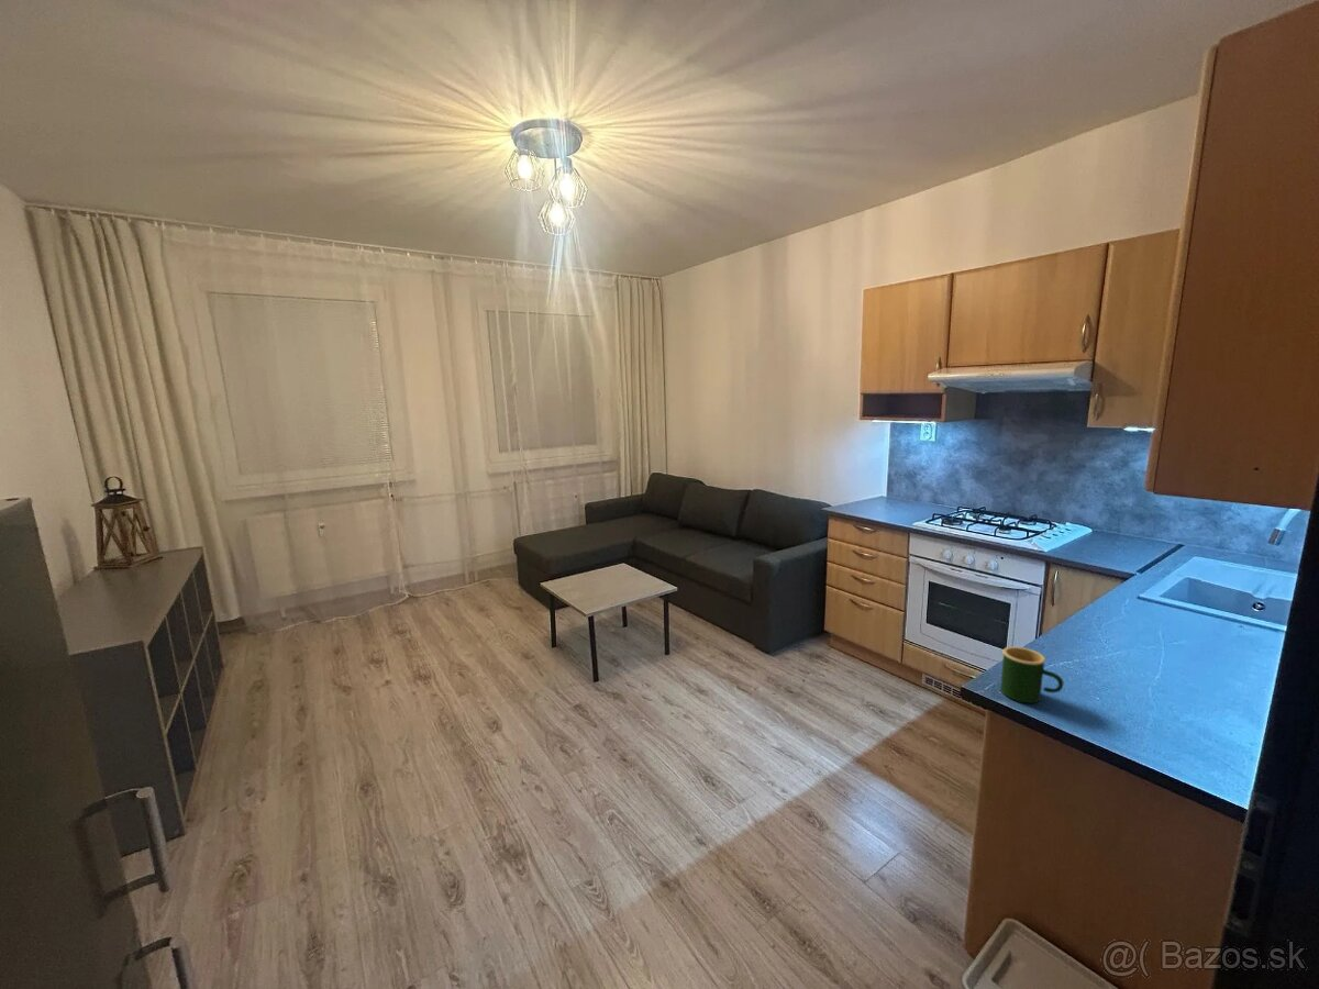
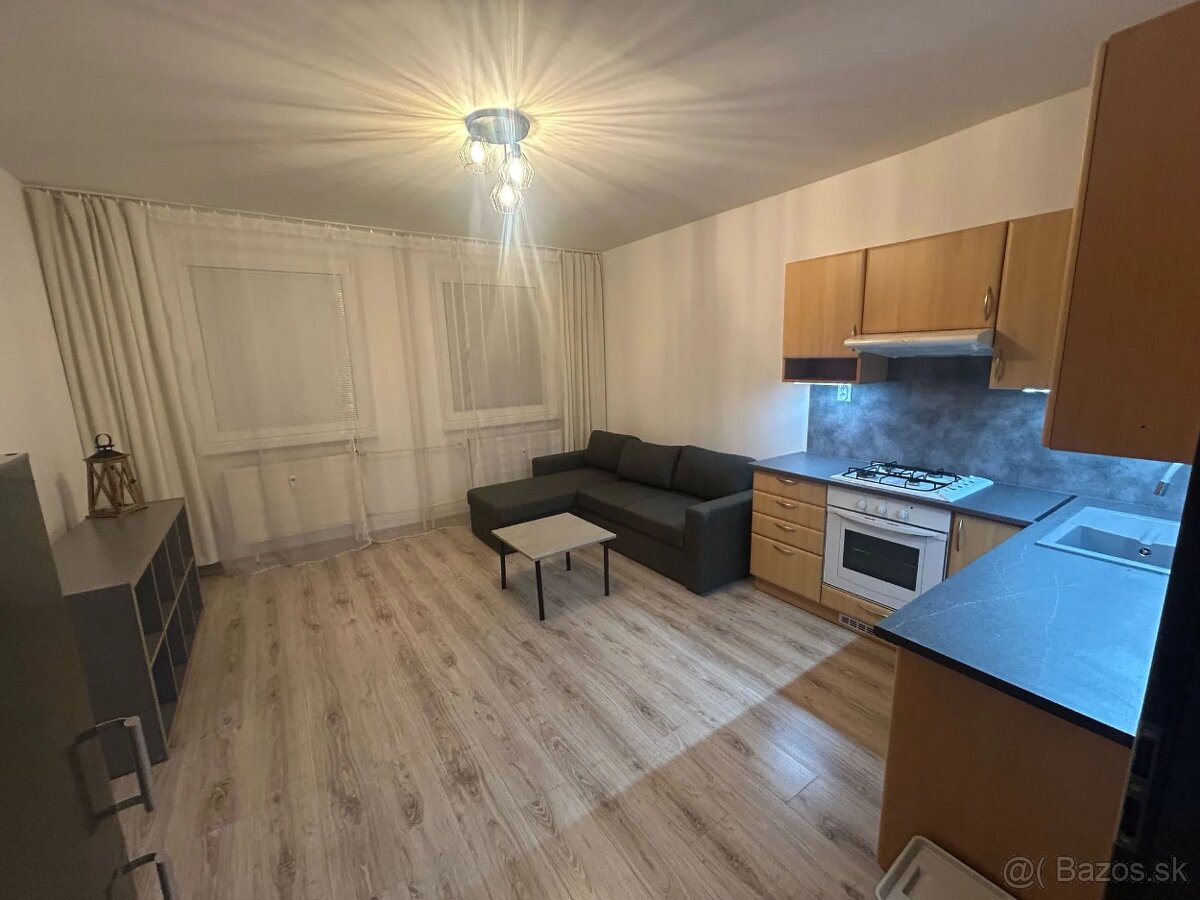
- mug [999,645,1064,704]
